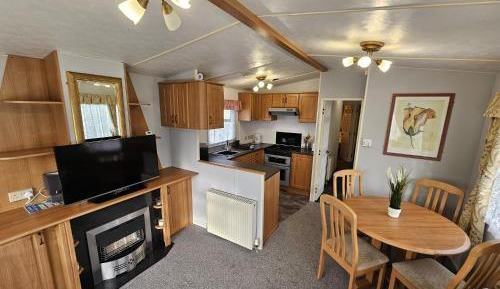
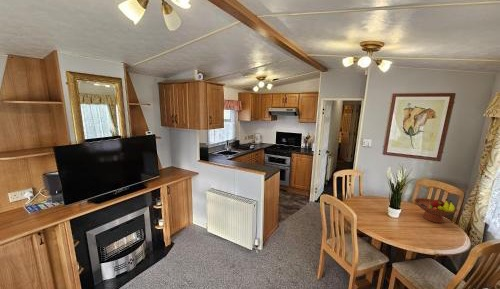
+ fruit bowl [414,197,458,224]
